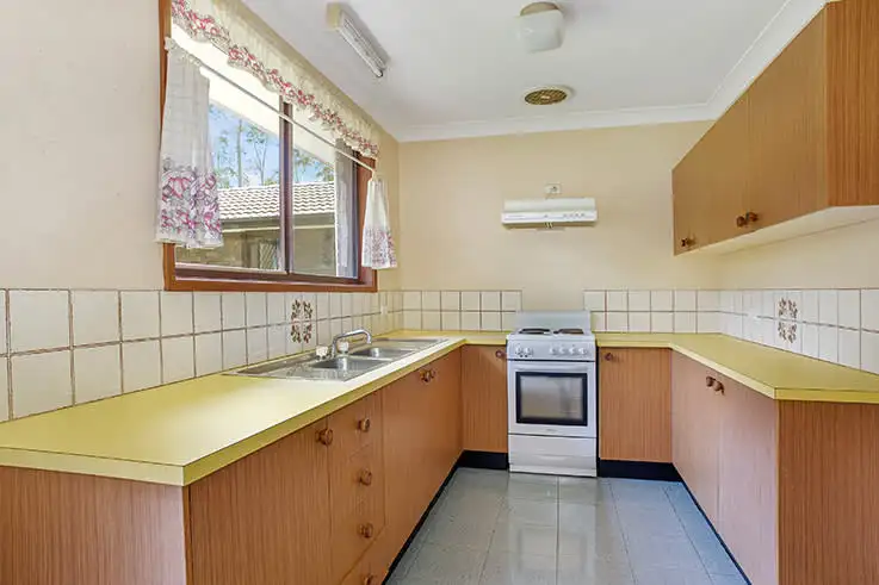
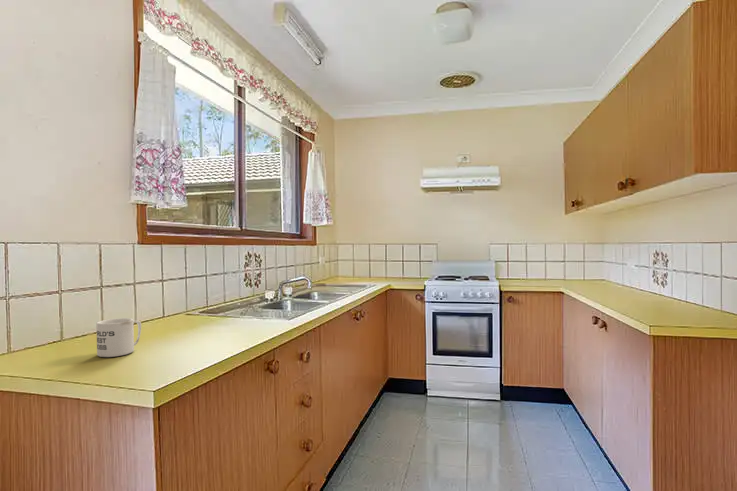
+ mug [95,317,142,358]
